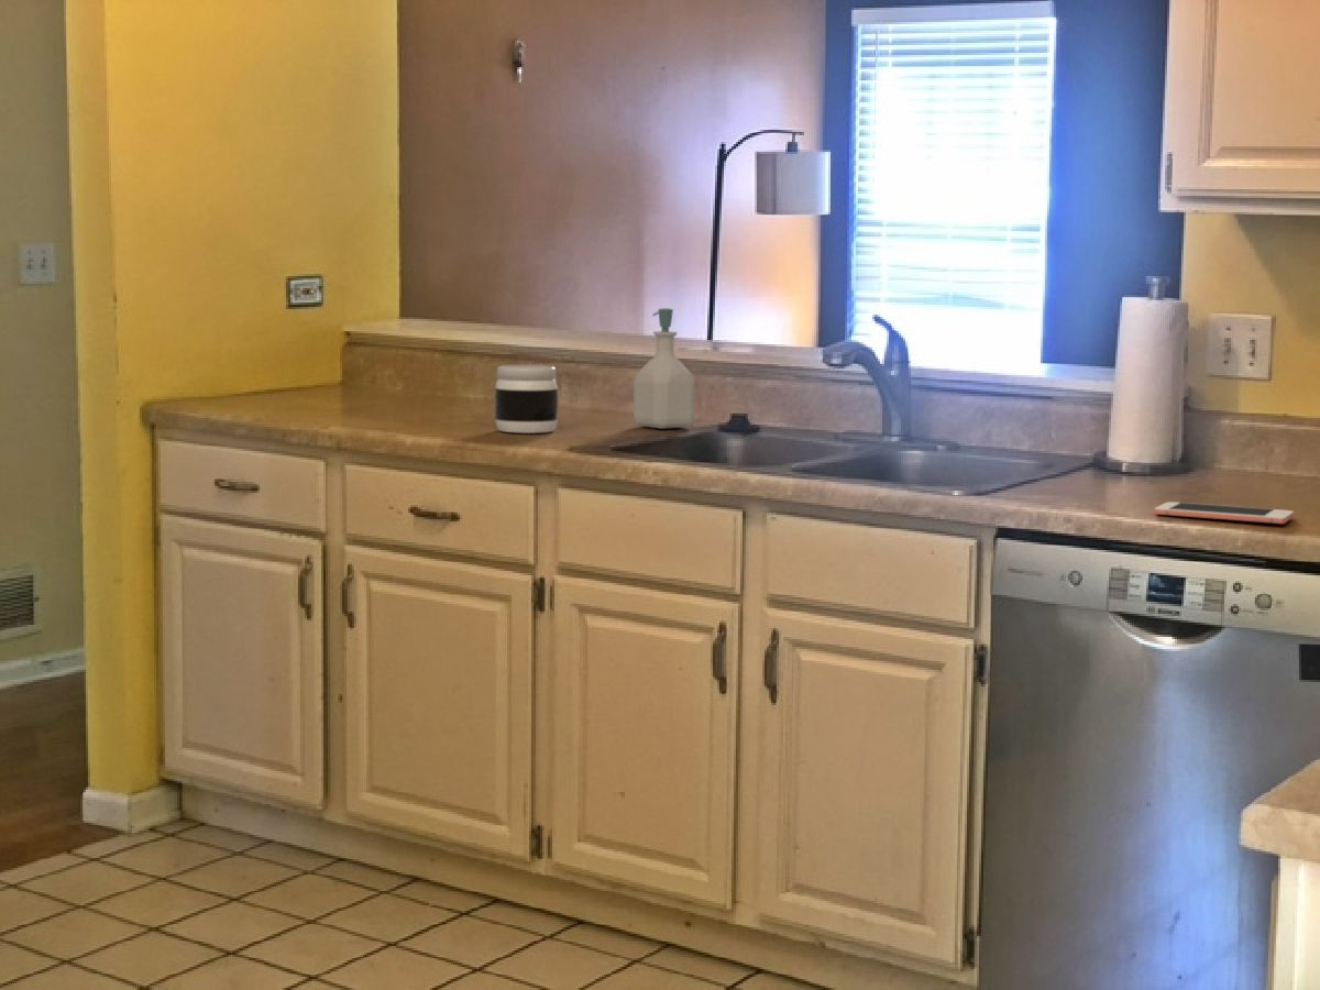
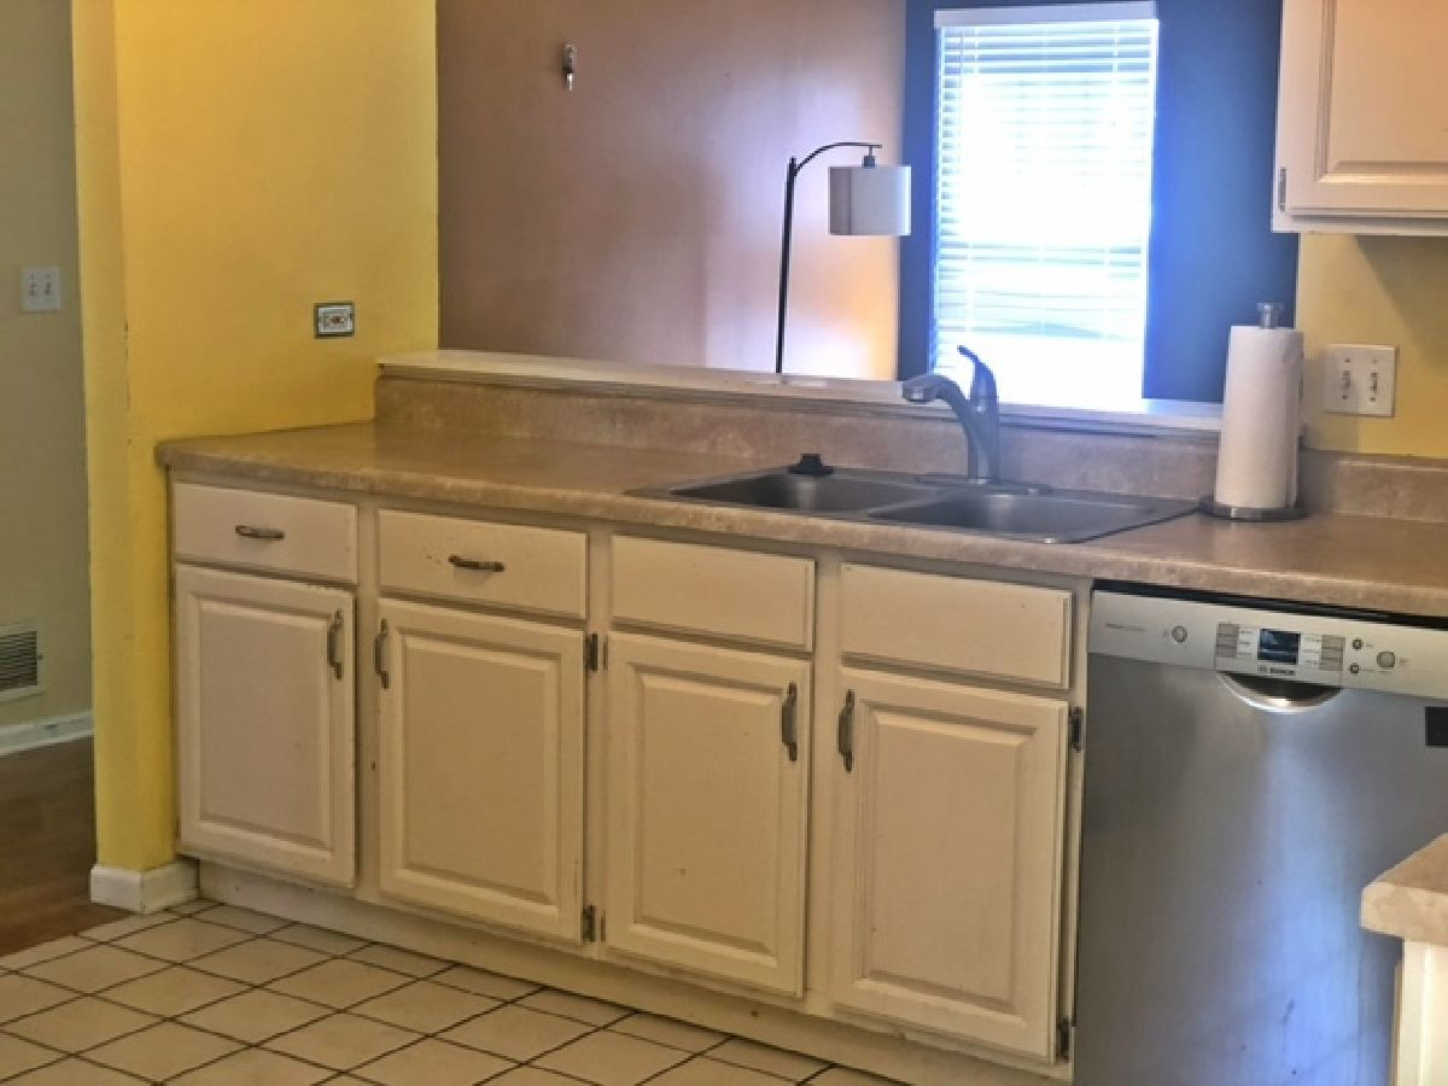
- soap bottle [632,307,696,430]
- cell phone [1154,501,1295,525]
- jar [494,364,559,435]
